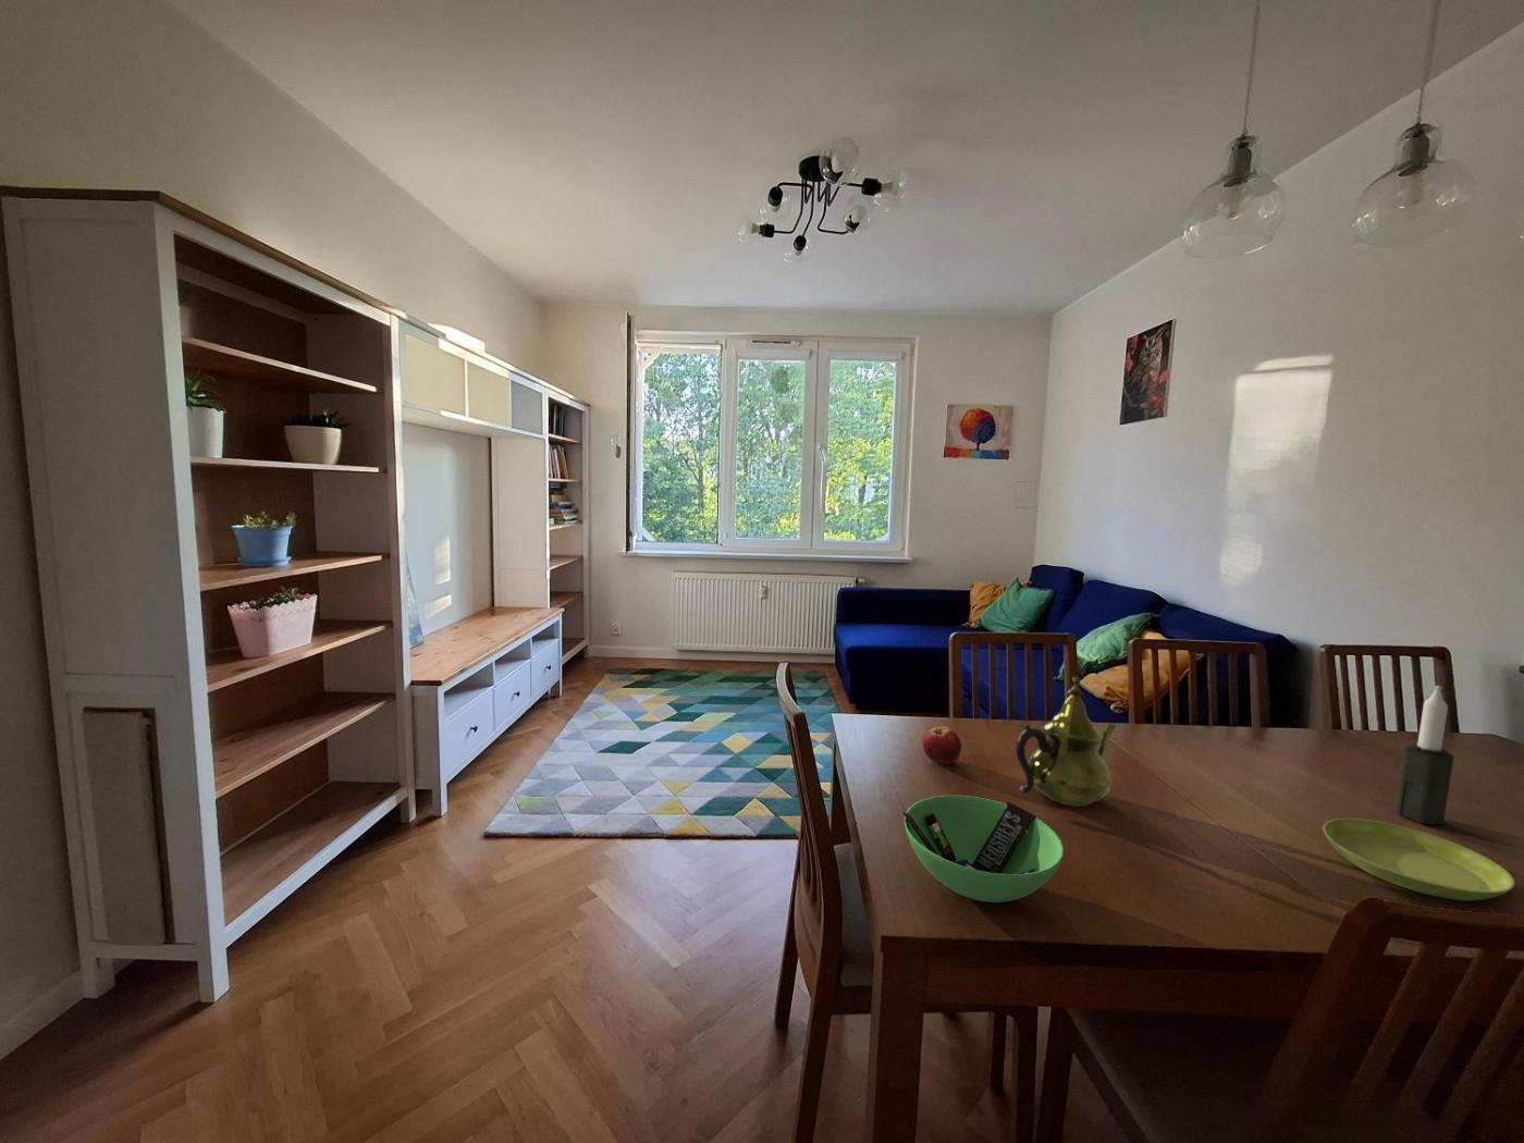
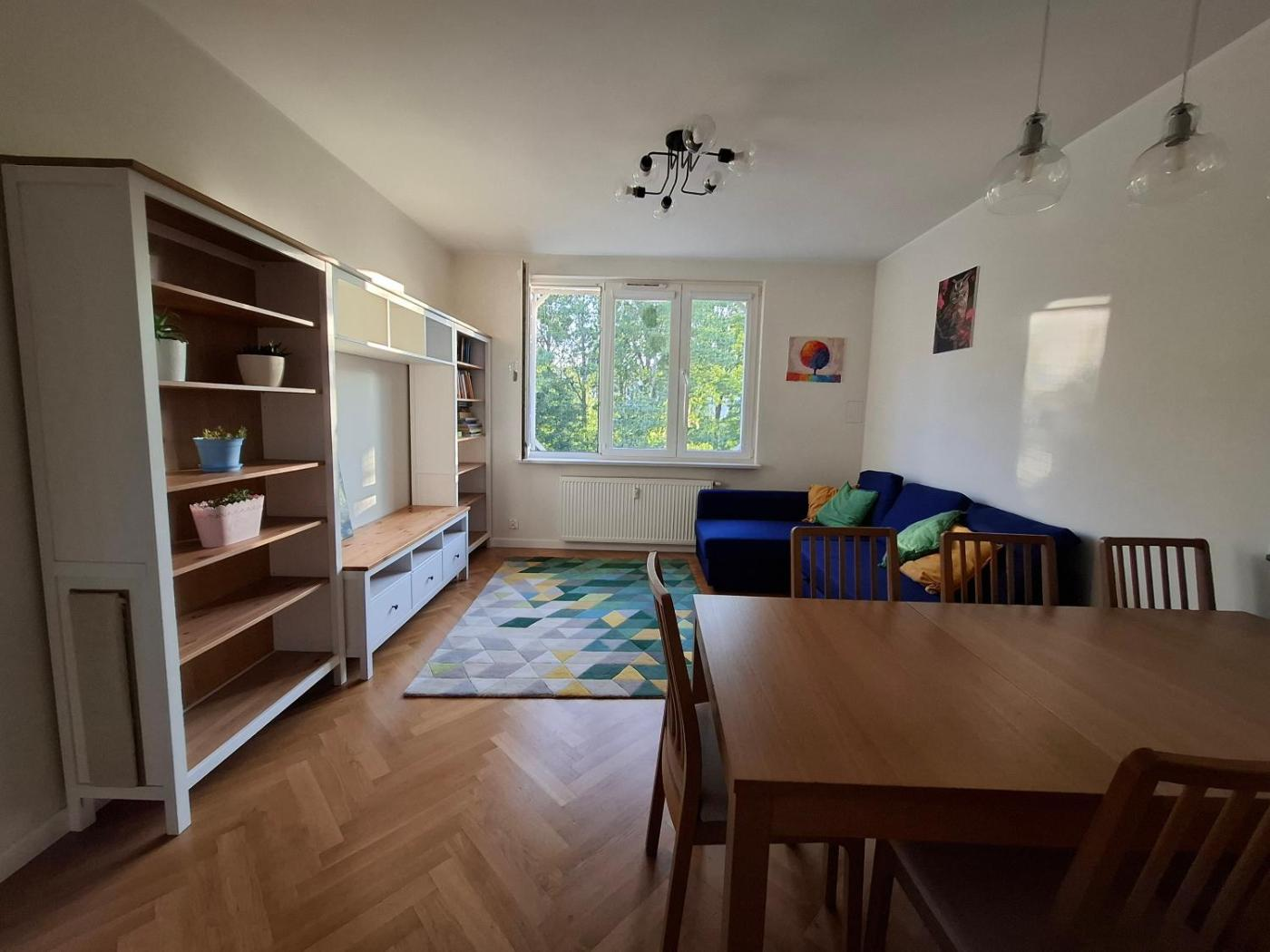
- bowl [901,795,1064,904]
- teapot [1014,676,1120,808]
- fruit [922,726,962,765]
- saucer [1322,818,1516,902]
- candle [1394,684,1456,826]
